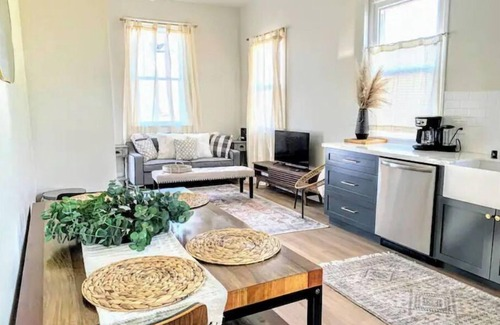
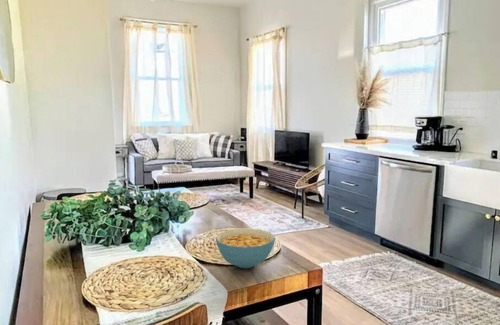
+ cereal bowl [215,227,276,269]
